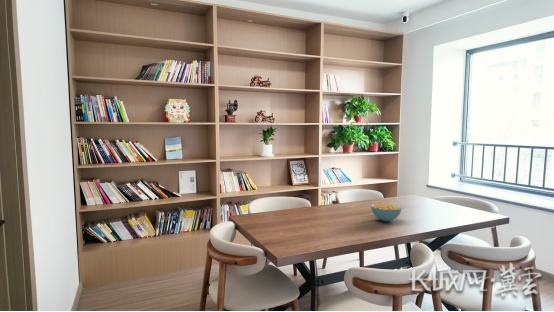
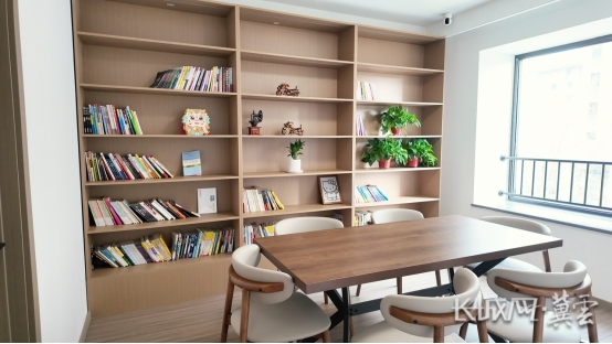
- cereal bowl [370,202,403,223]
